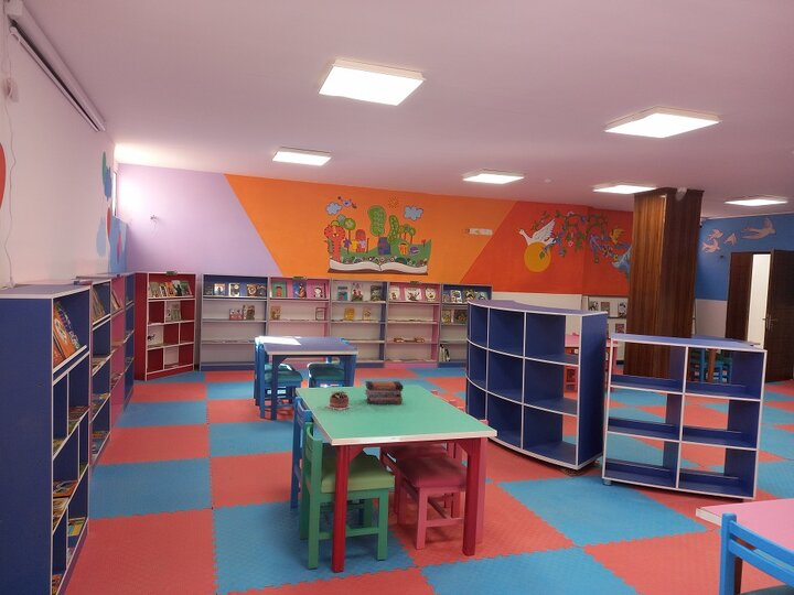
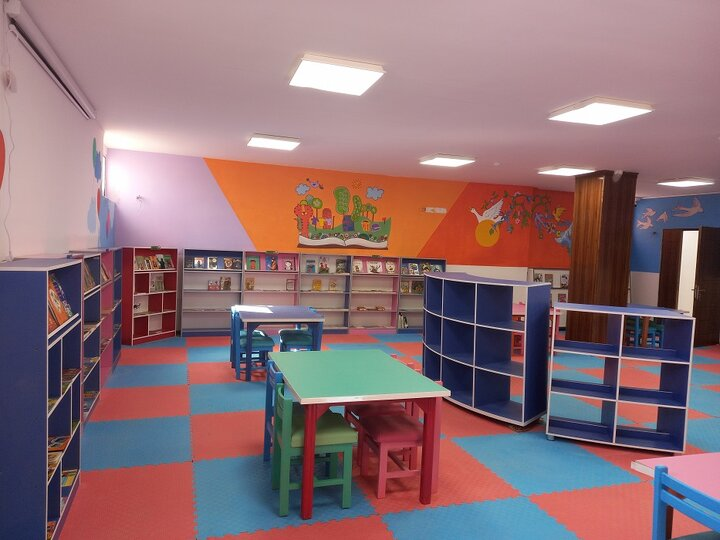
- succulent plant [324,389,353,411]
- book stack [364,380,405,405]
